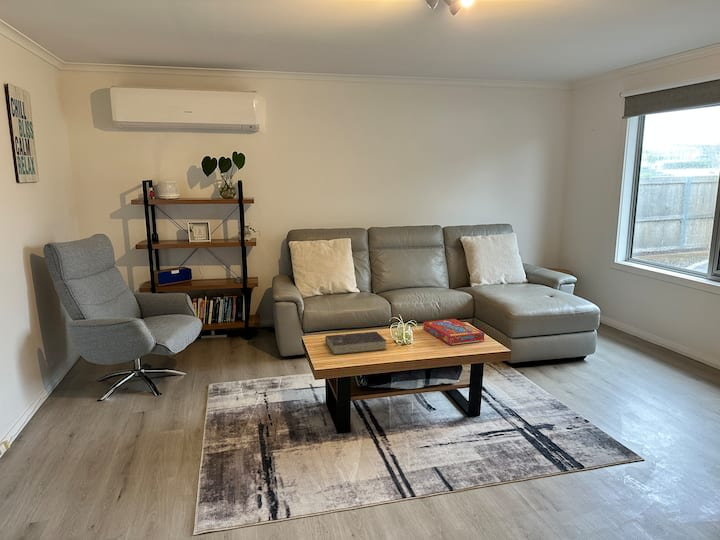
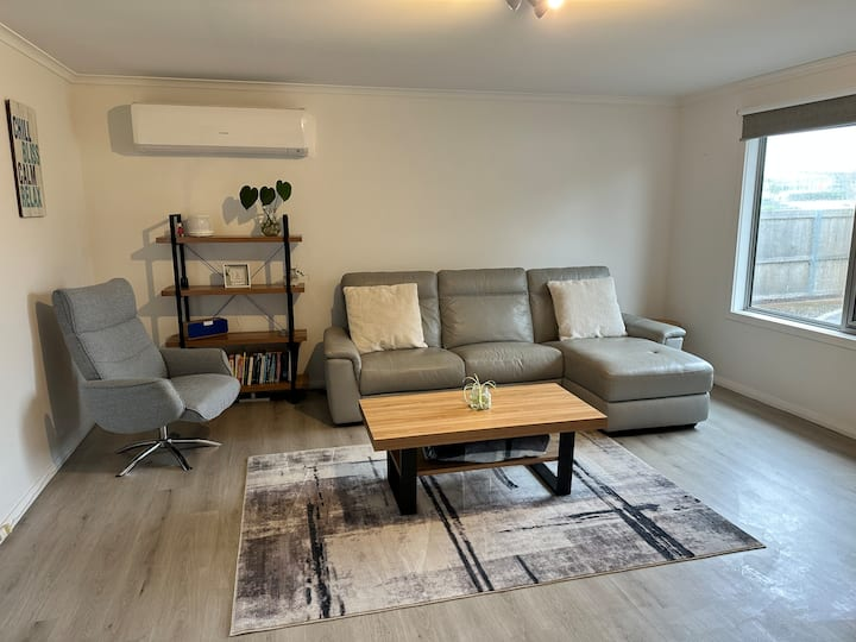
- book [324,331,387,355]
- snack box [422,318,485,346]
